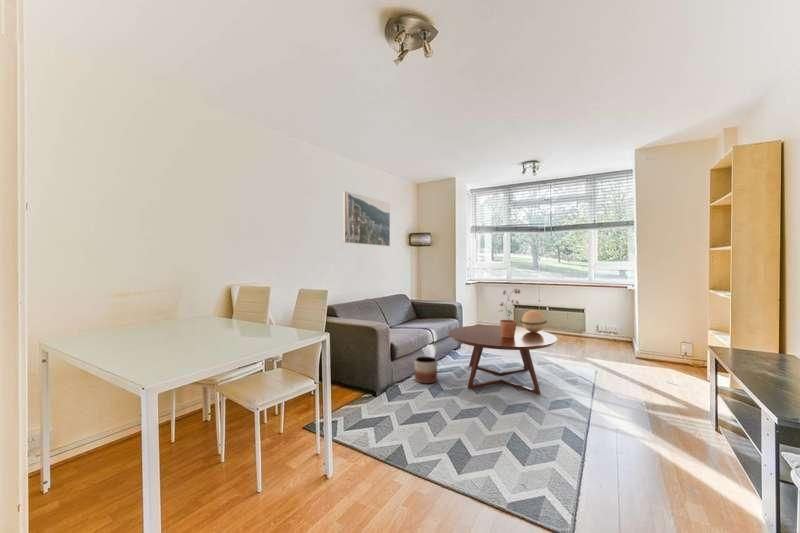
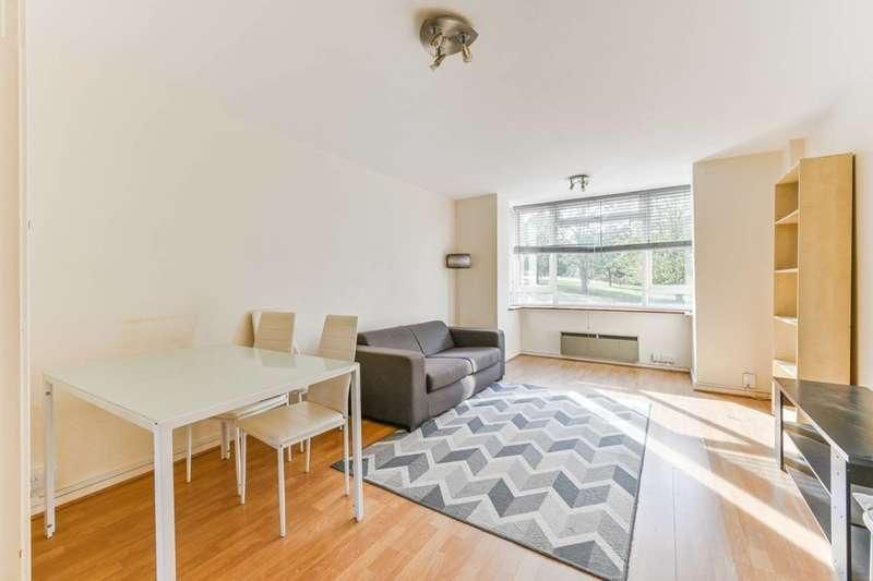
- potted plant [497,288,522,338]
- decorative sphere [519,309,548,332]
- planter [413,356,438,384]
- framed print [342,190,391,247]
- coffee table [448,324,558,396]
